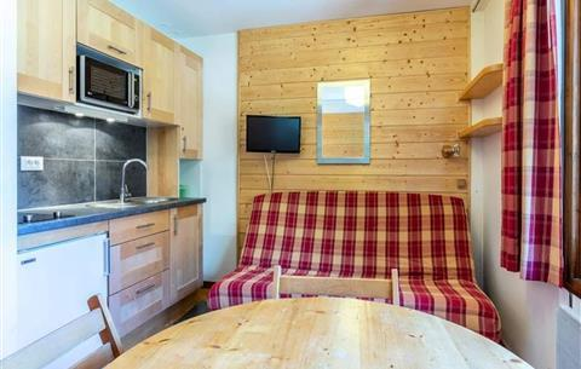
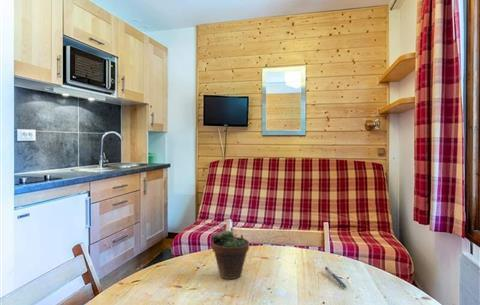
+ succulent plant [211,214,250,280]
+ pen [324,266,347,289]
